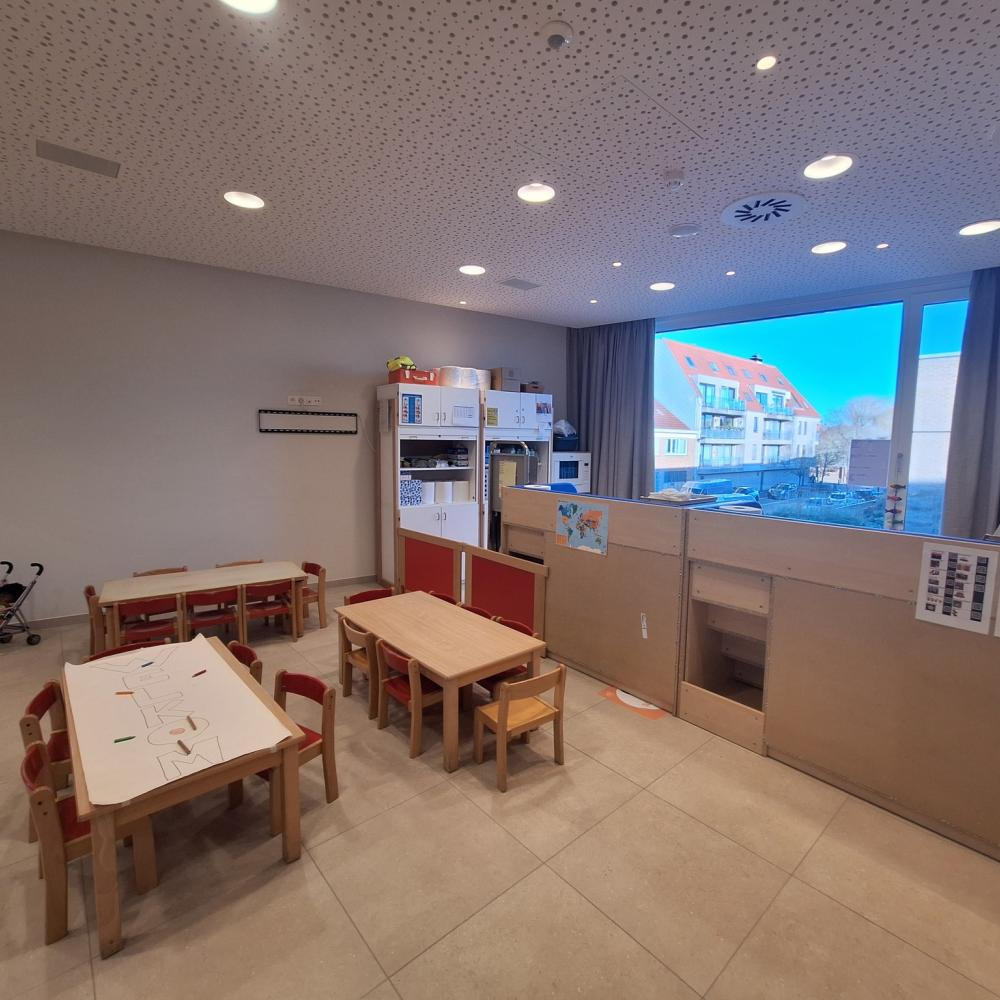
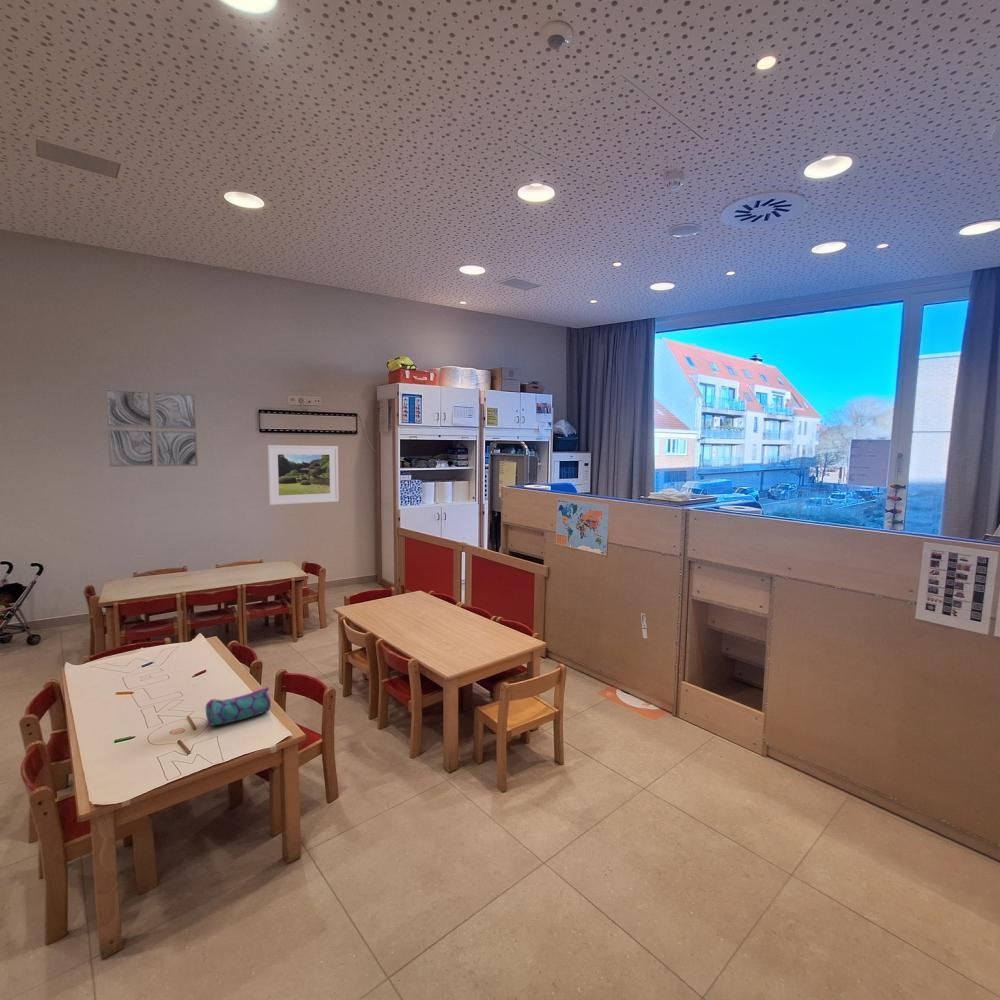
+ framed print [266,444,340,506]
+ wall art [104,387,199,468]
+ pencil case [205,686,272,727]
